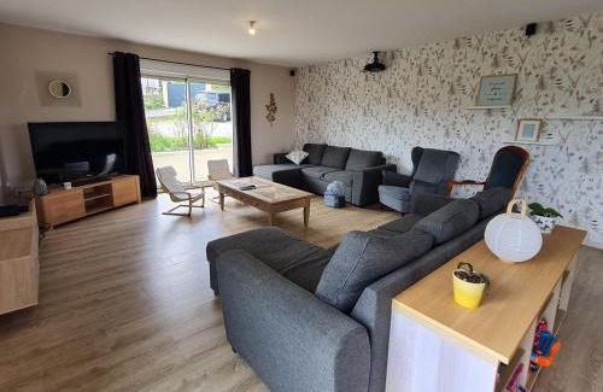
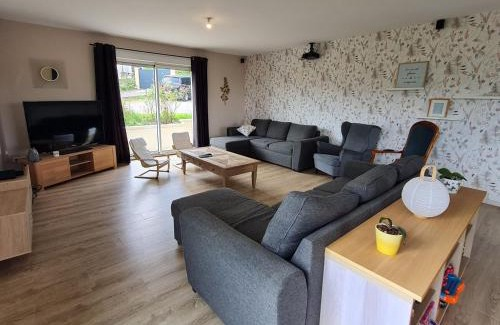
- backpack [322,180,347,207]
